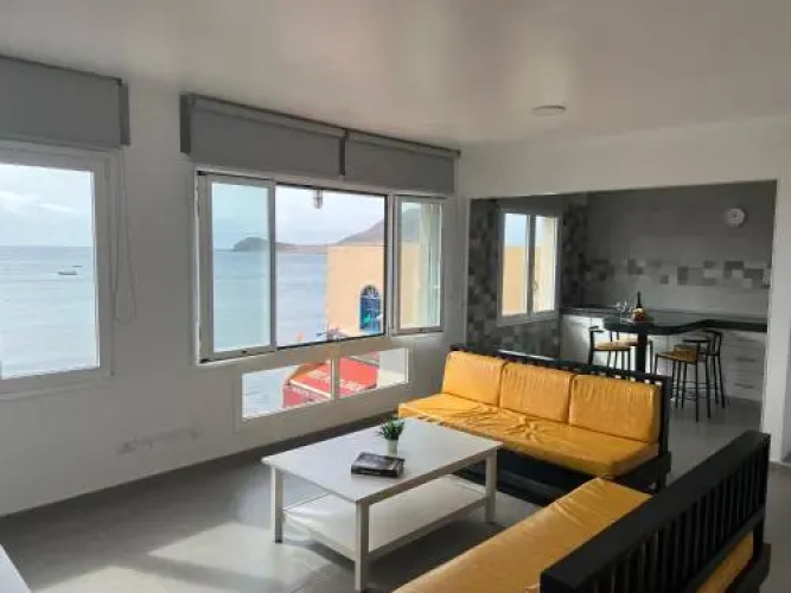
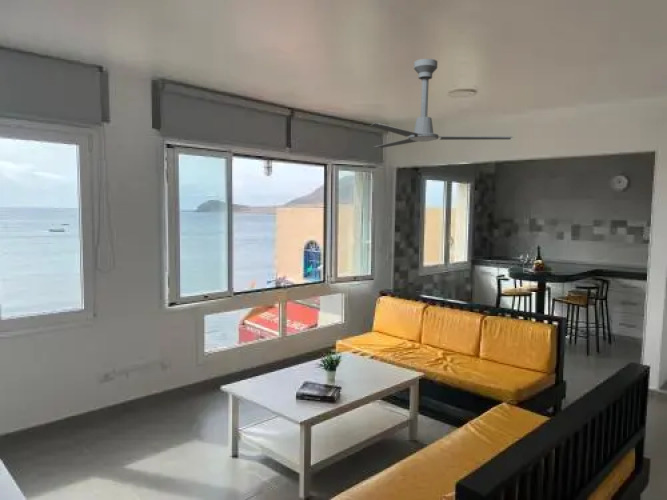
+ ceiling fan [369,58,514,149]
